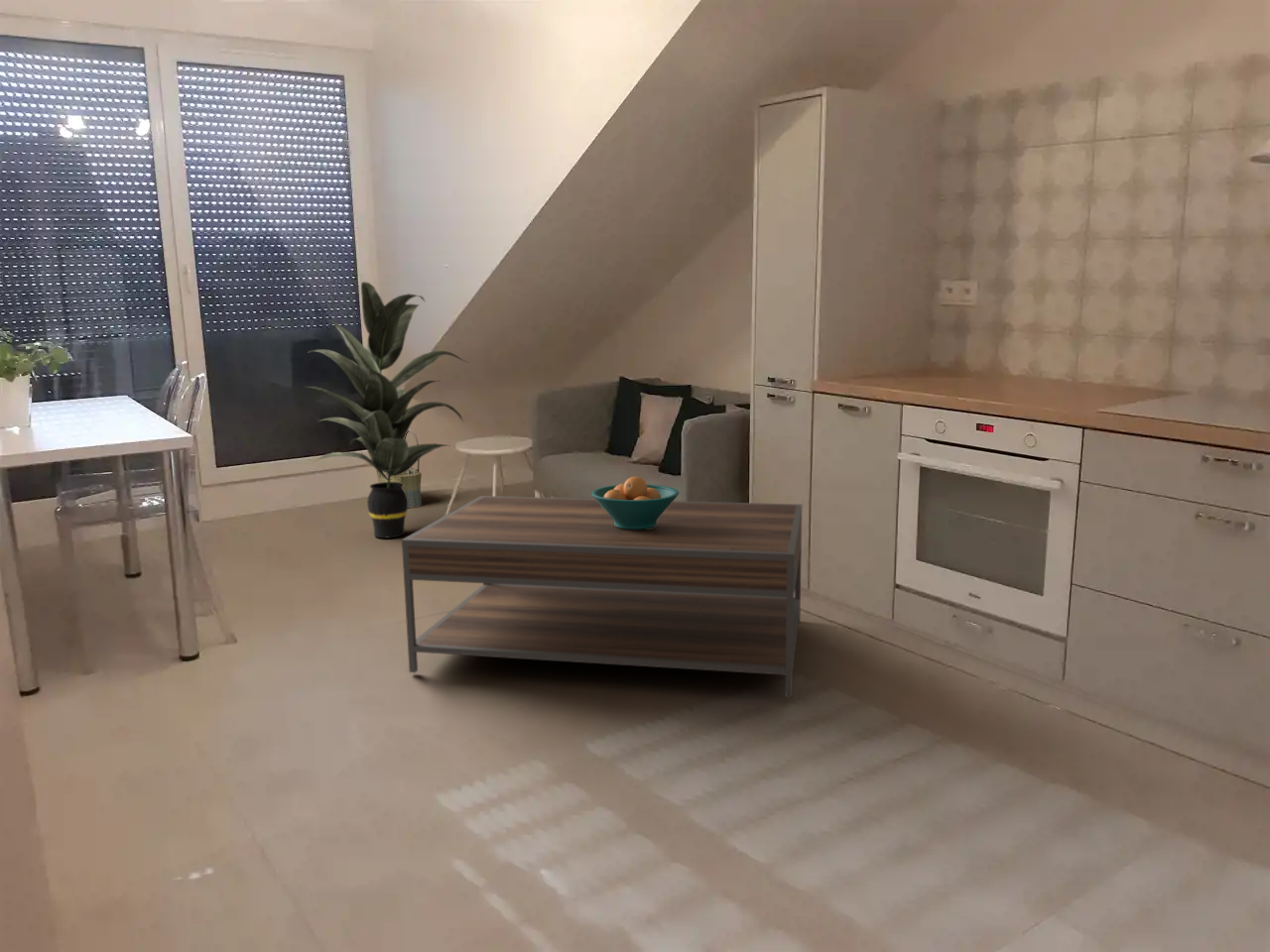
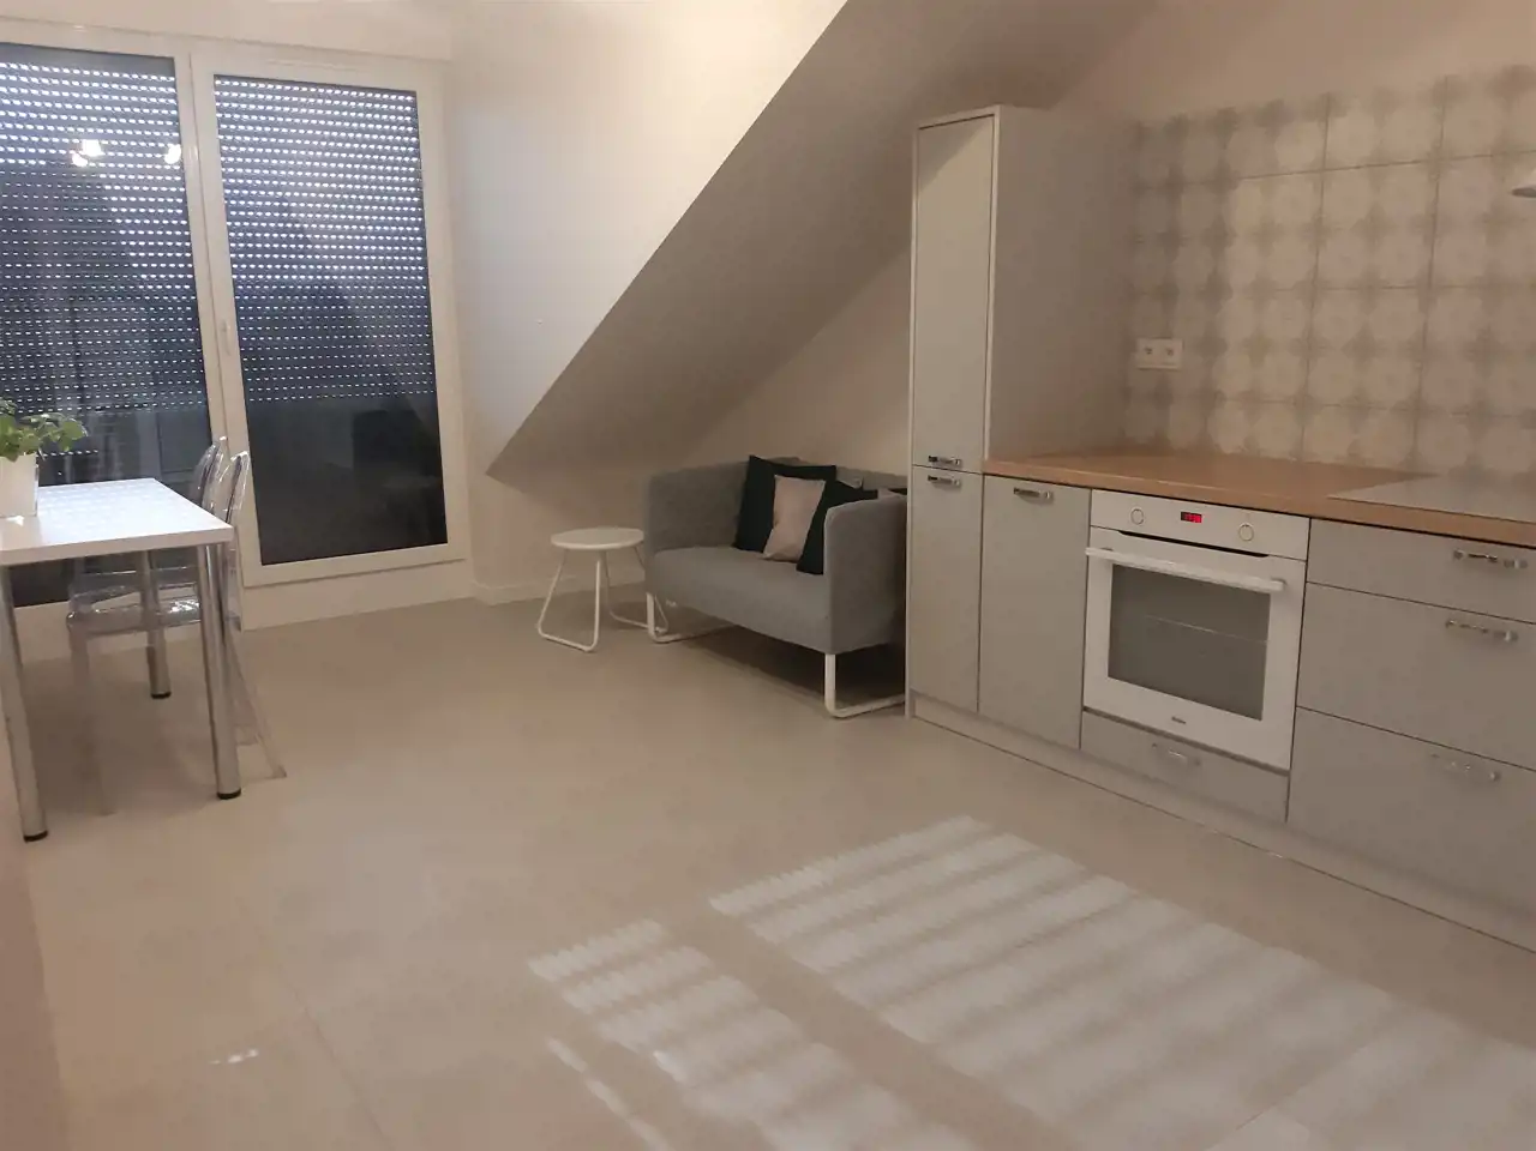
- coffee table [401,495,803,698]
- fruit bowl [590,475,680,530]
- basket [376,429,423,510]
- indoor plant [304,281,467,538]
